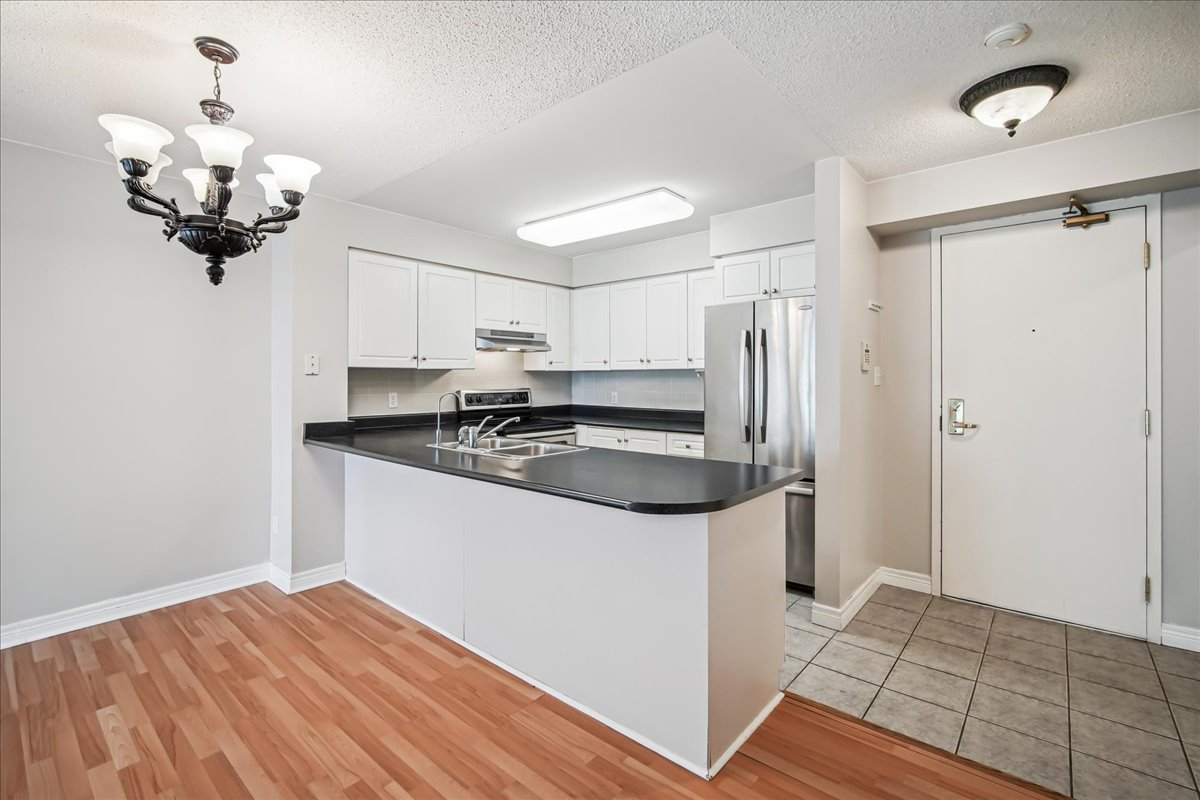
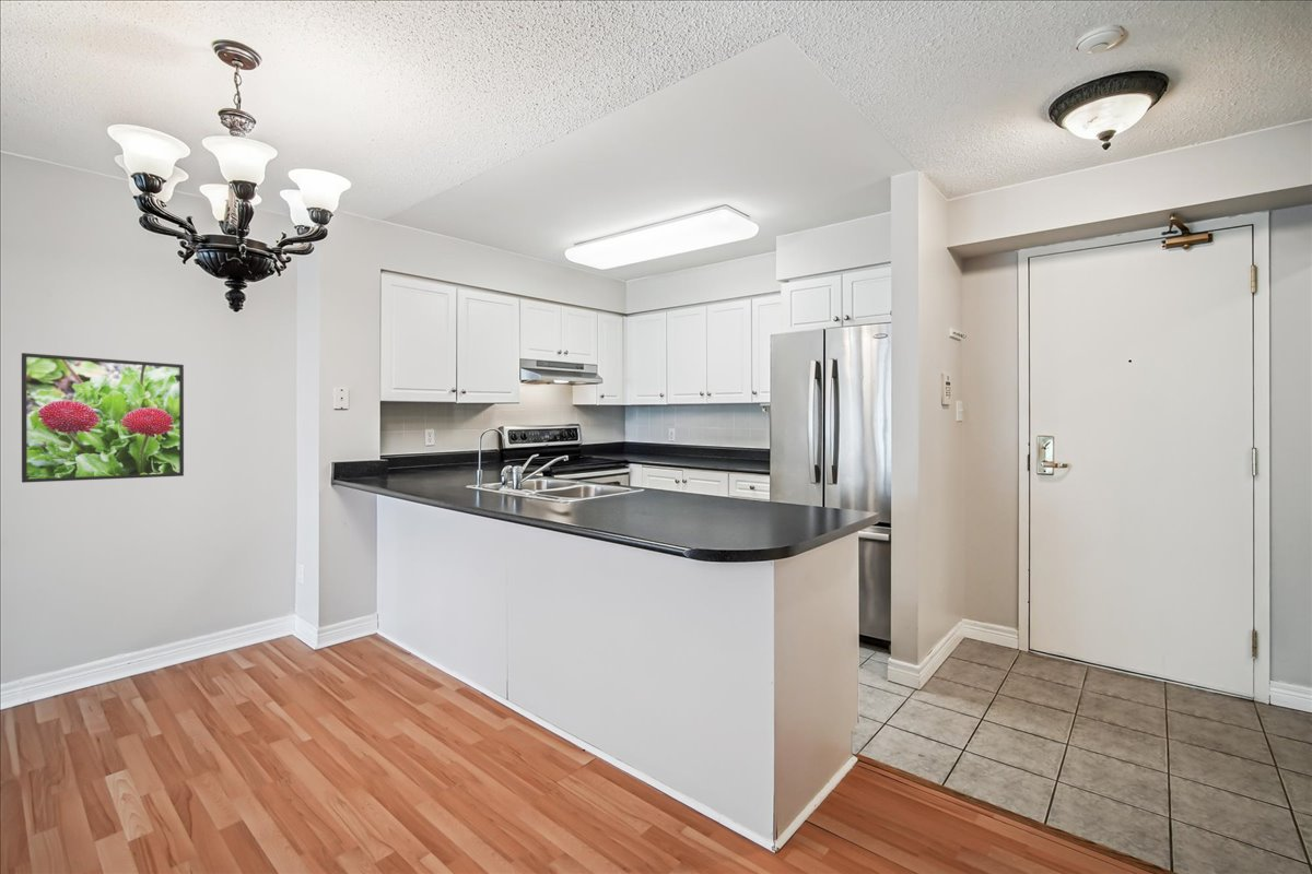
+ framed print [21,352,185,484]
